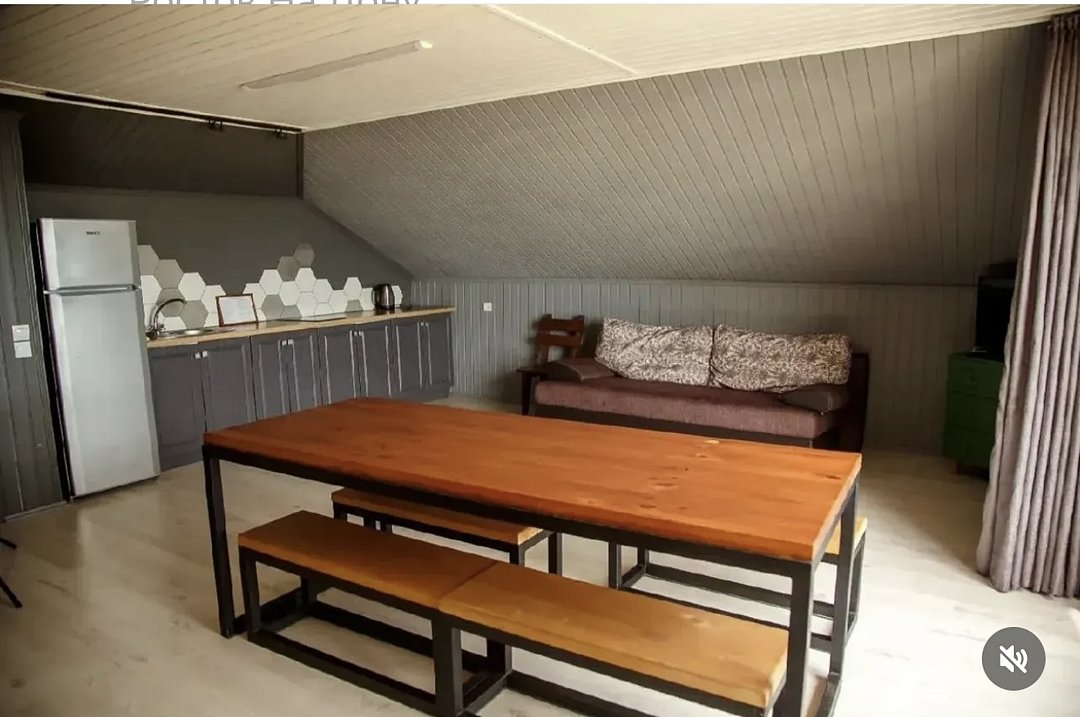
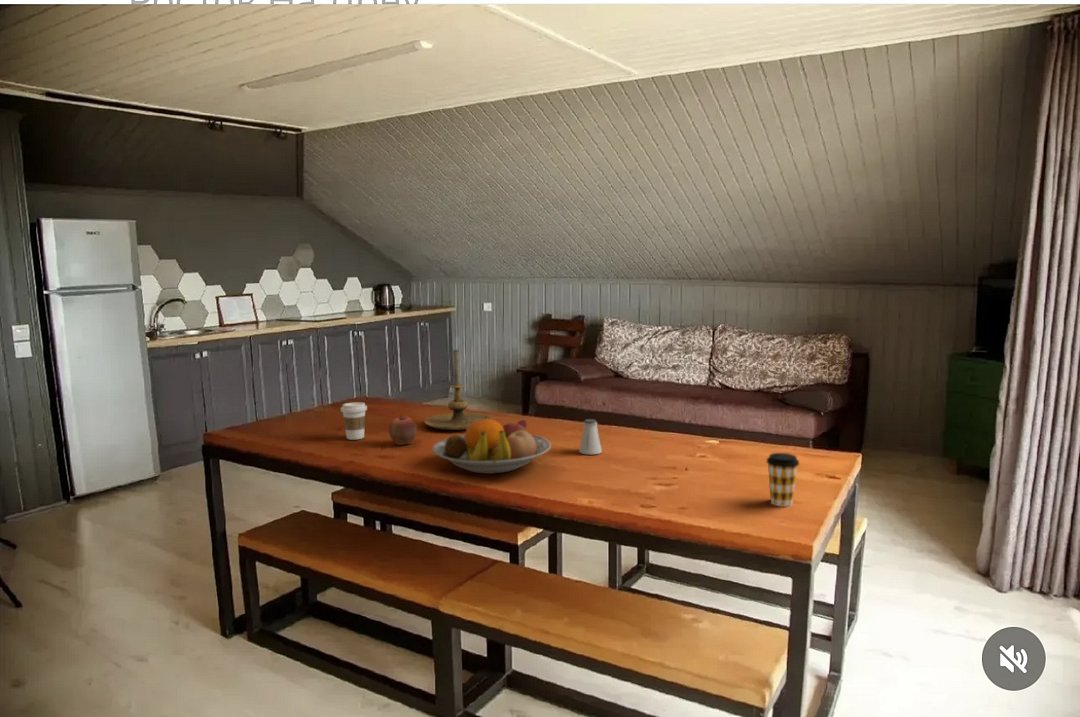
+ candle holder [423,349,493,431]
+ apple [388,414,418,446]
+ saltshaker [578,418,603,455]
+ coffee cup [340,401,368,441]
+ fruit bowl [431,417,552,475]
+ coffee cup [765,452,800,508]
